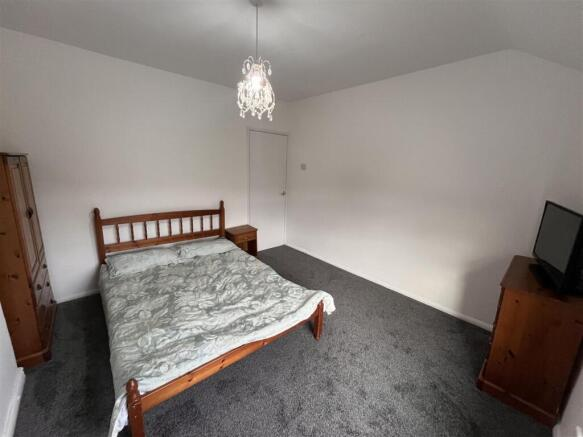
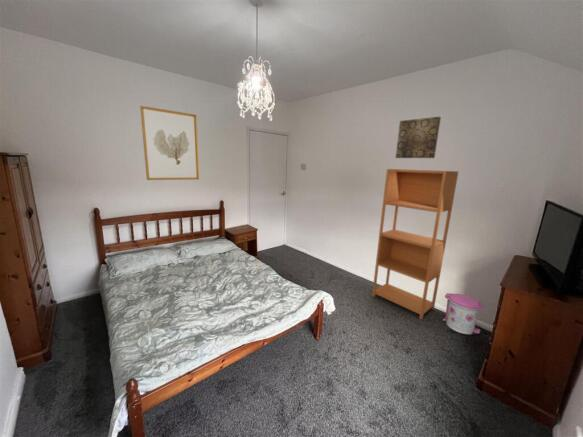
+ trash can [442,292,484,336]
+ wall art [394,116,442,159]
+ wall art [139,105,200,181]
+ bookcase [371,168,459,321]
